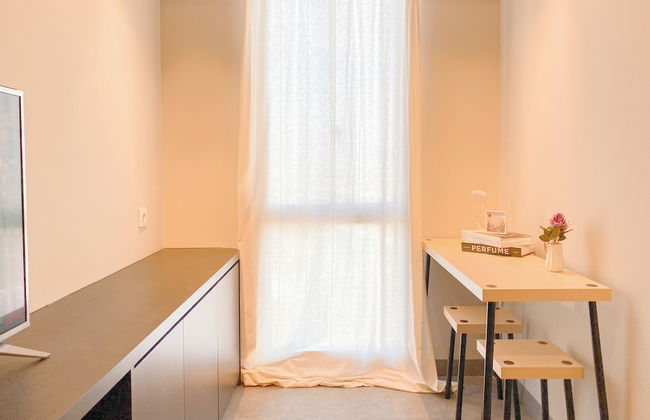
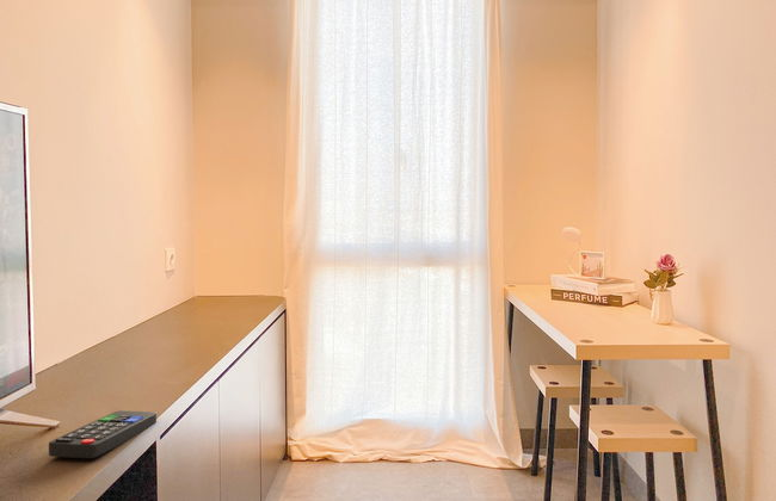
+ remote control [48,409,158,459]
